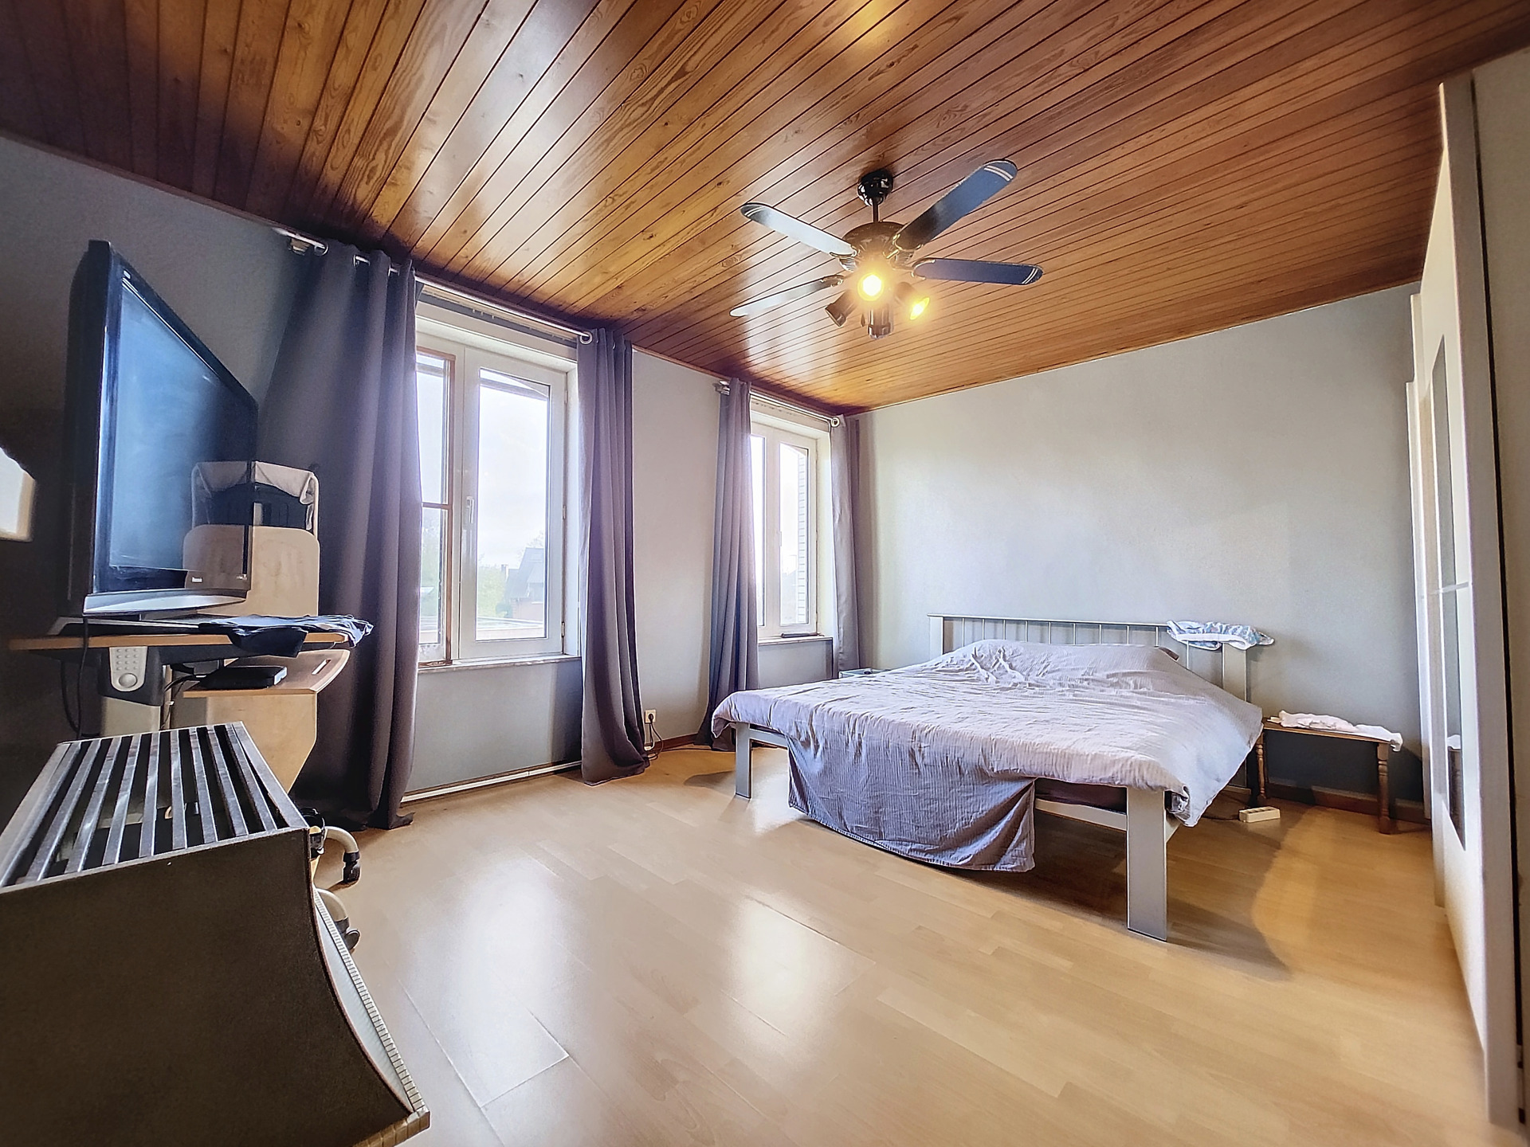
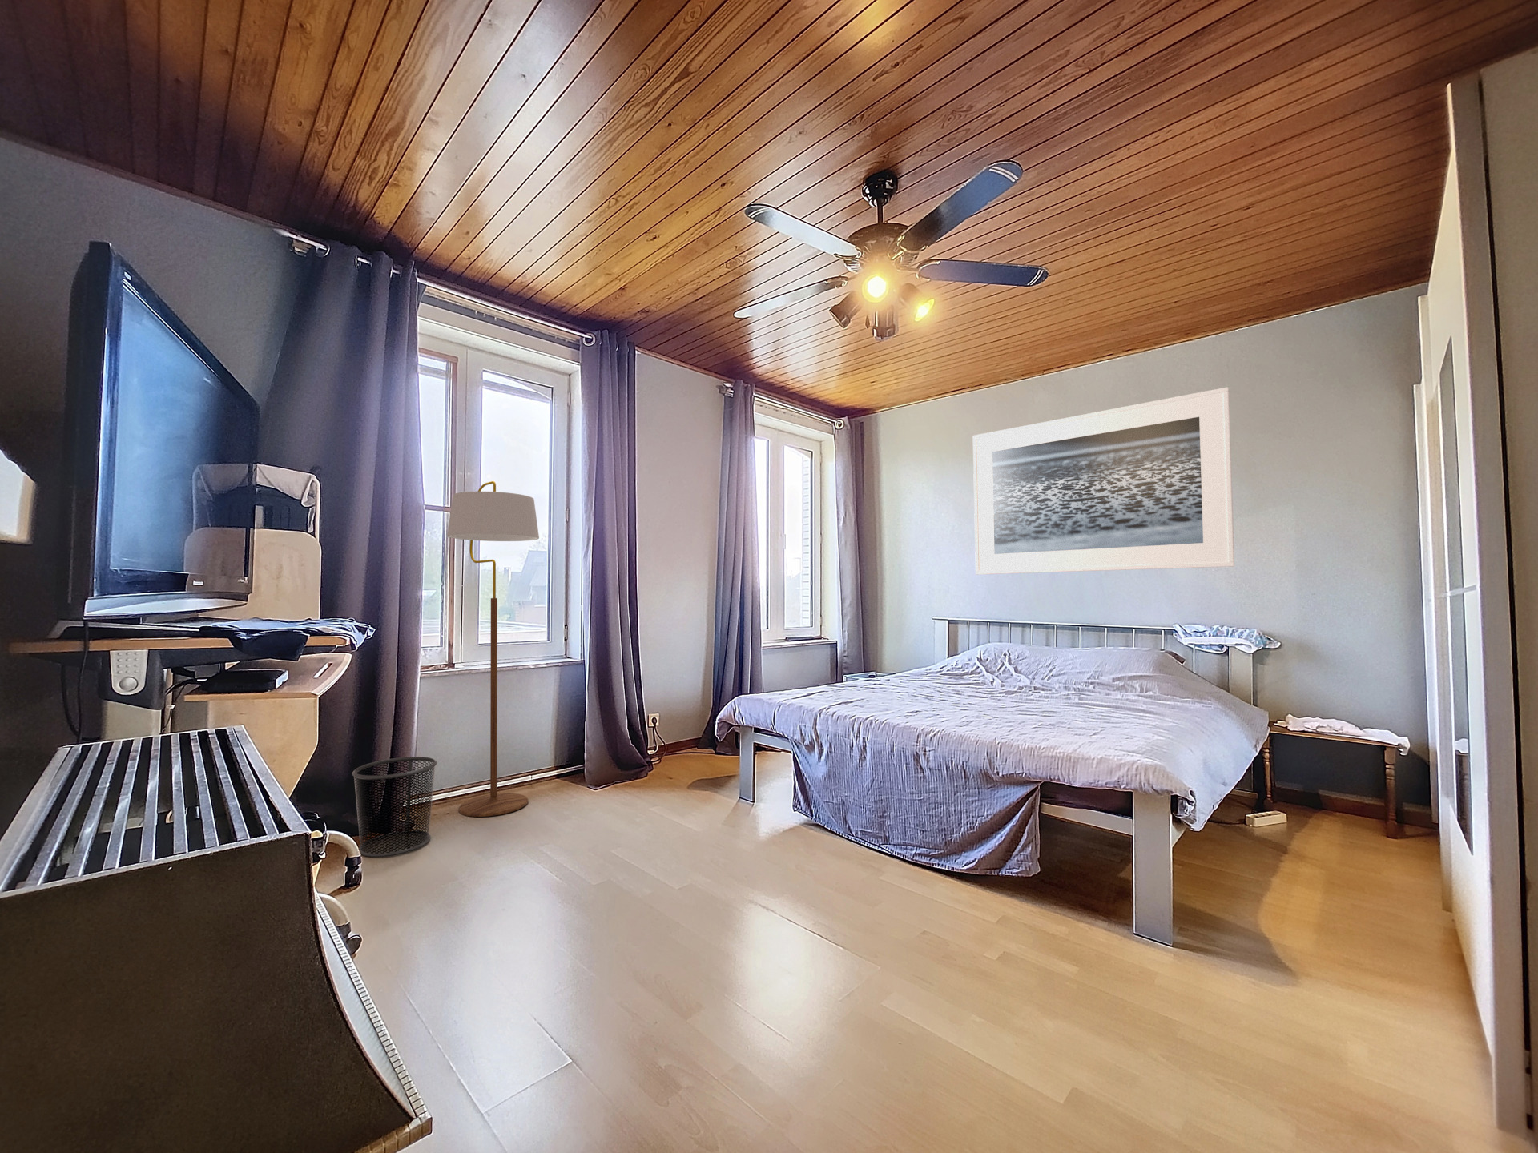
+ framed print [972,386,1235,575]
+ waste bin [351,756,438,857]
+ floor lamp [446,481,540,818]
